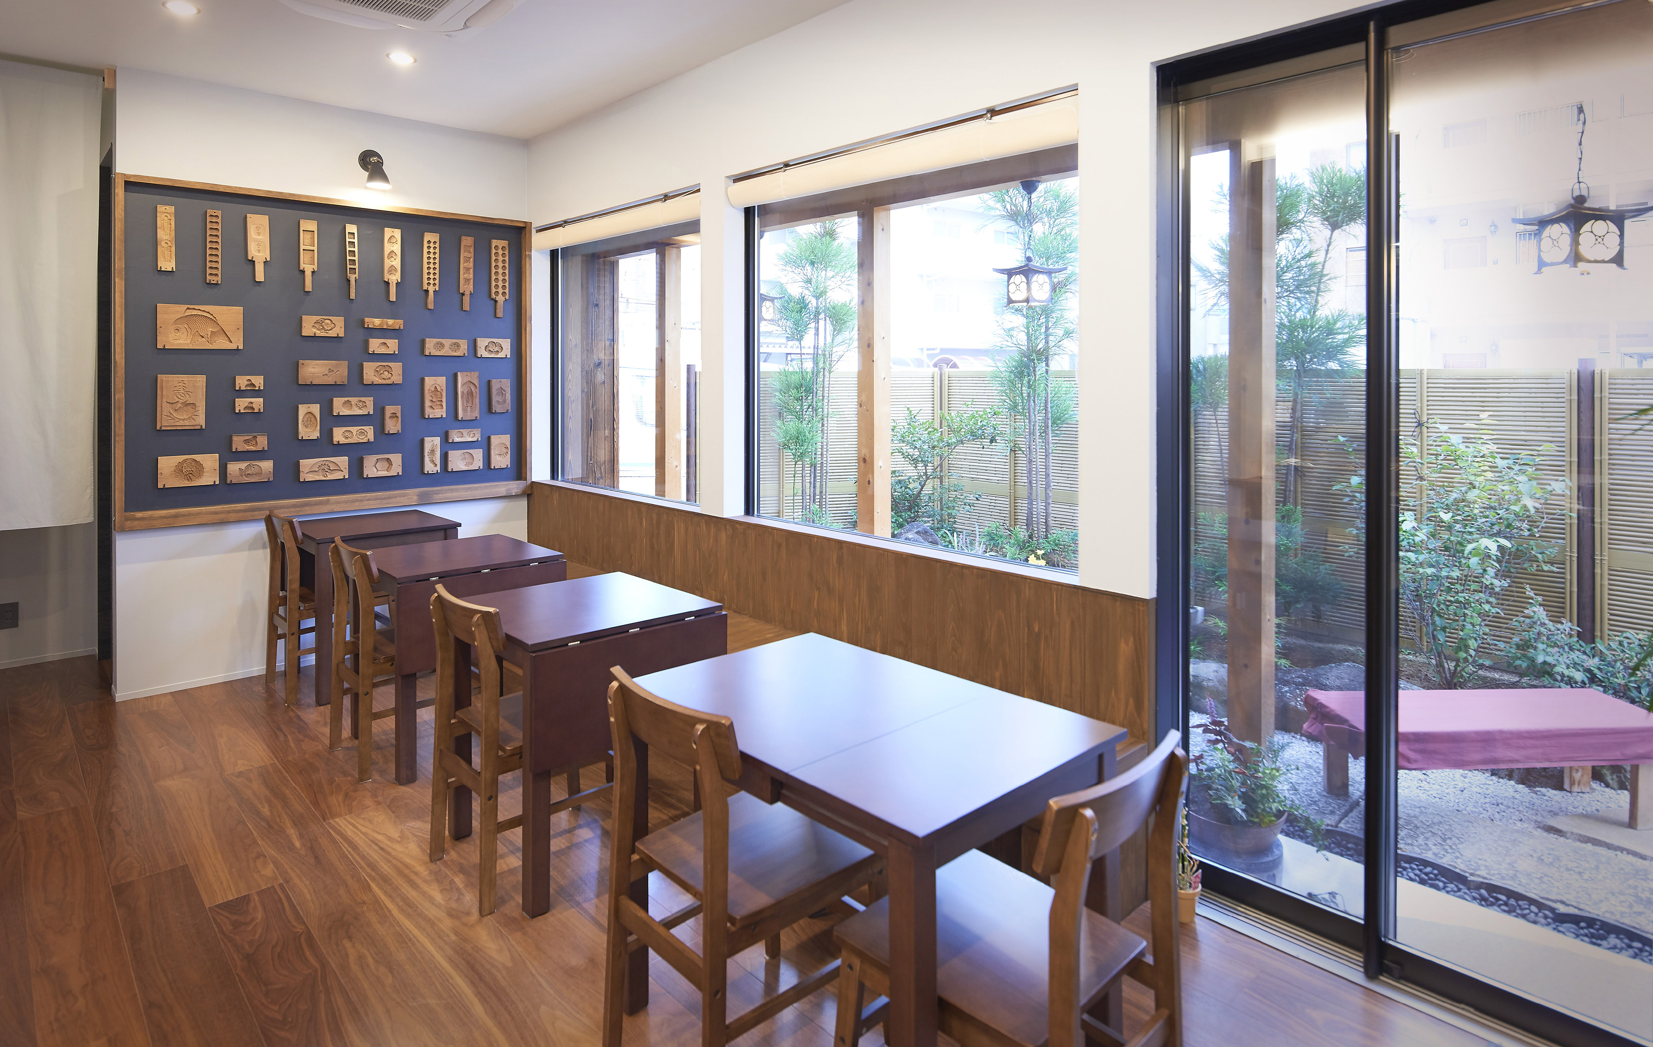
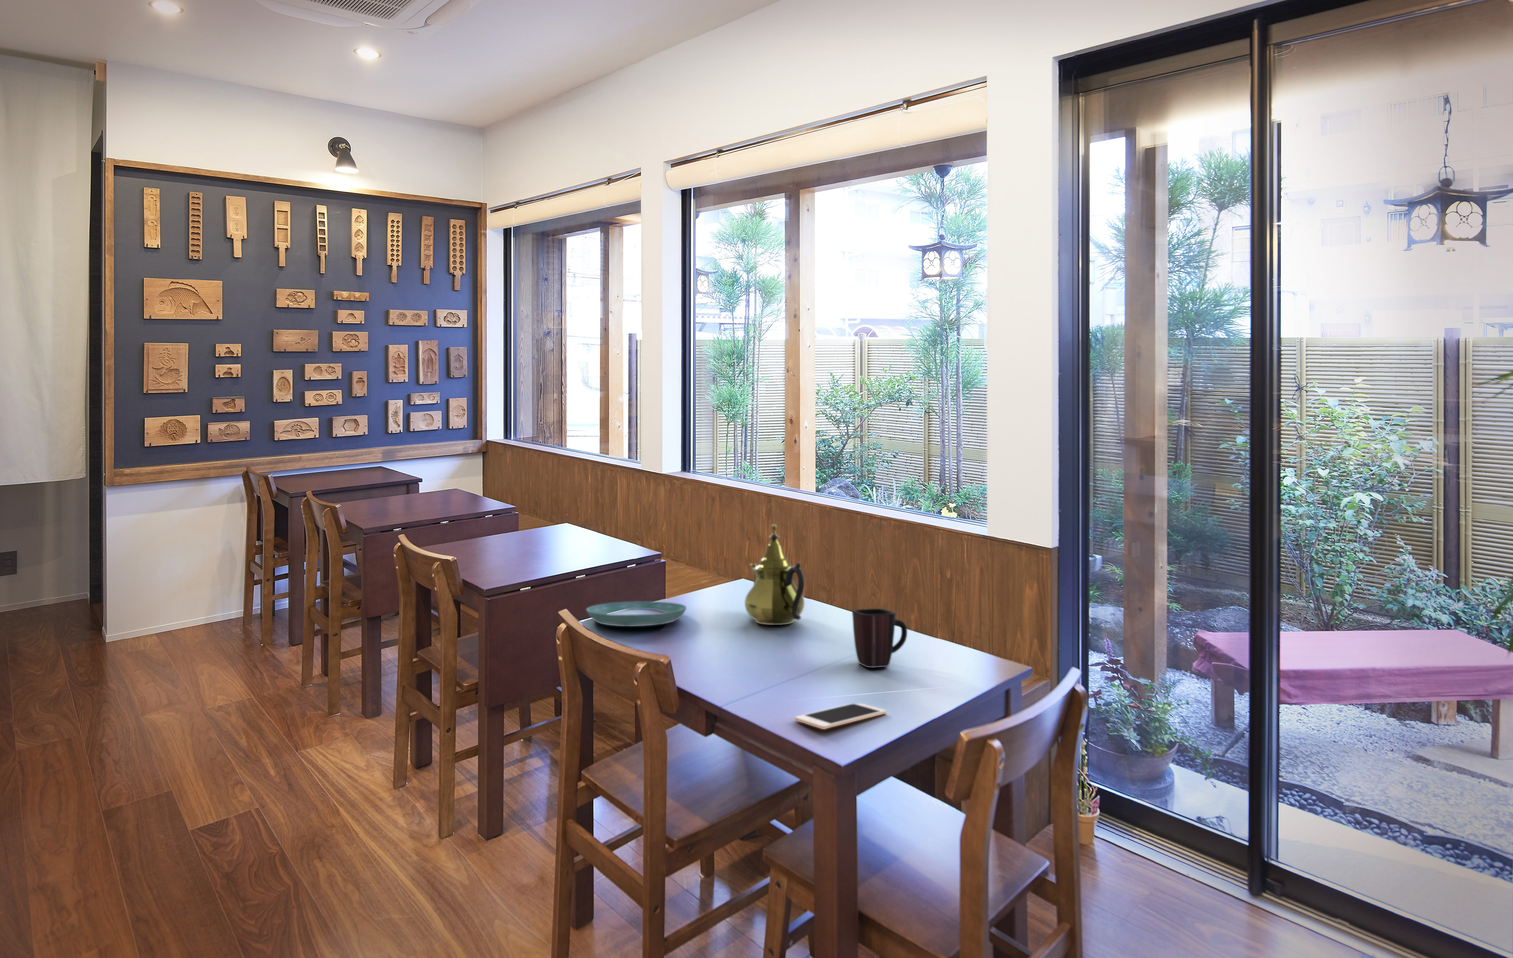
+ cell phone [794,703,887,730]
+ teapot [744,525,805,625]
+ mug [851,609,908,668]
+ saucer [586,601,687,627]
